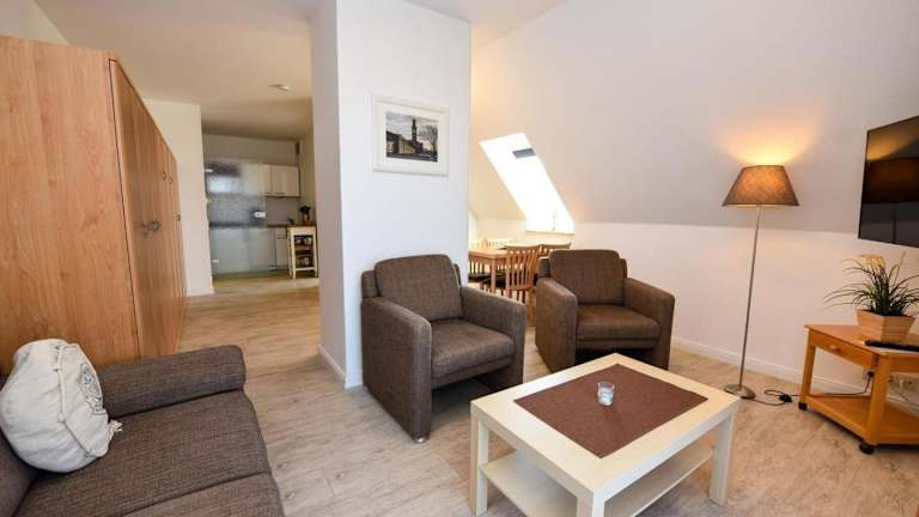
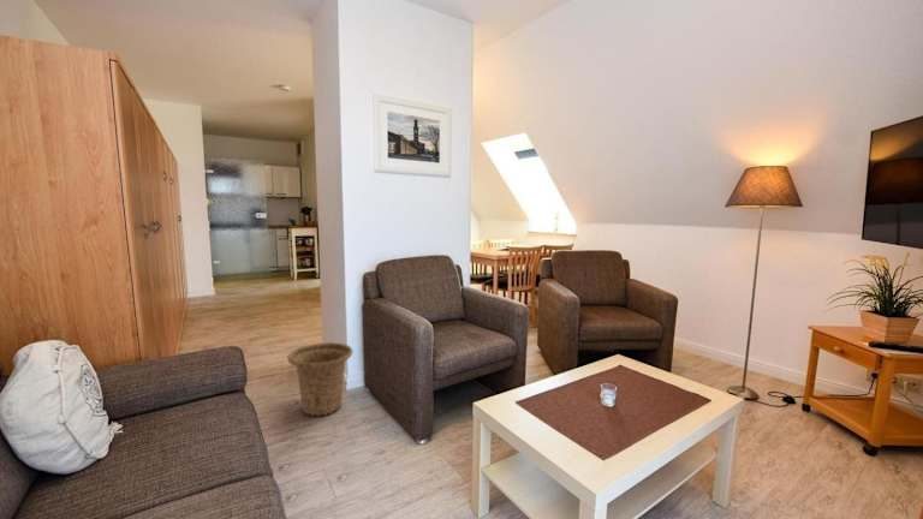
+ basket [286,341,353,418]
